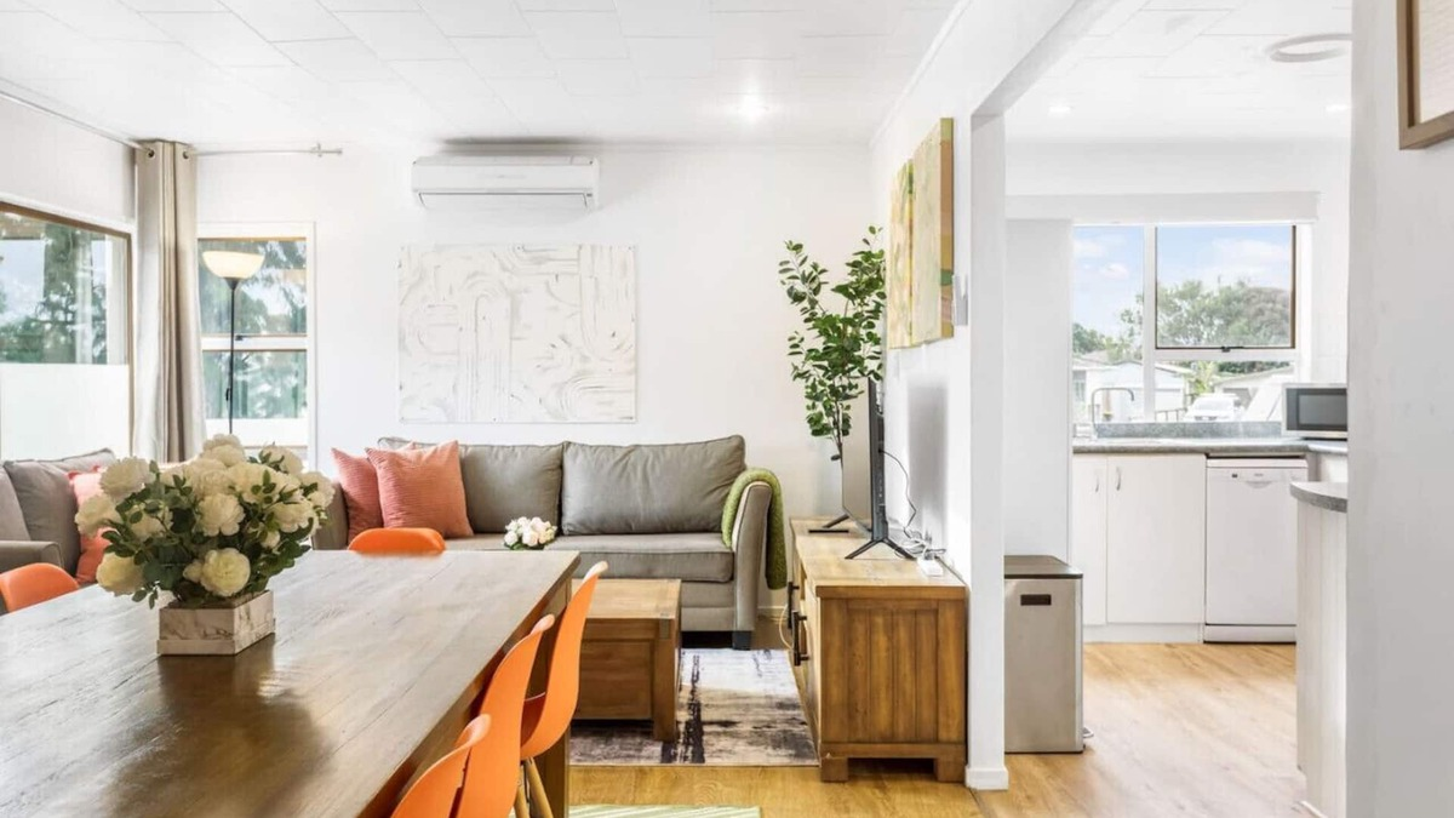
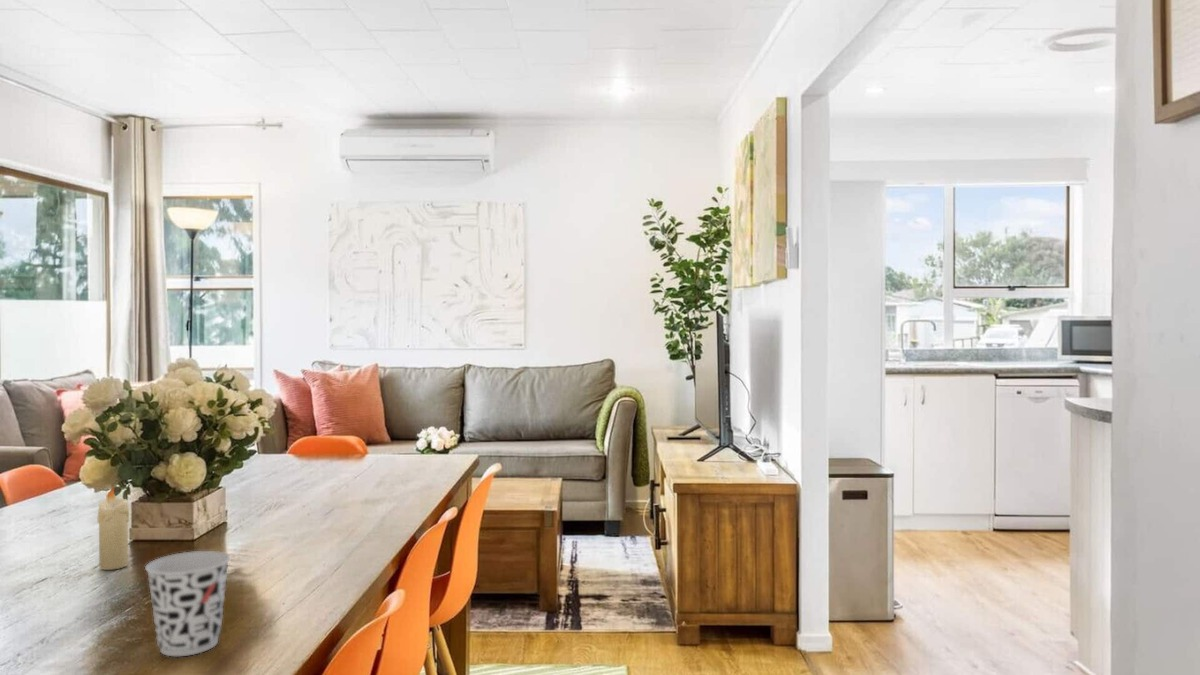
+ cup [144,550,231,657]
+ candle [96,486,130,571]
